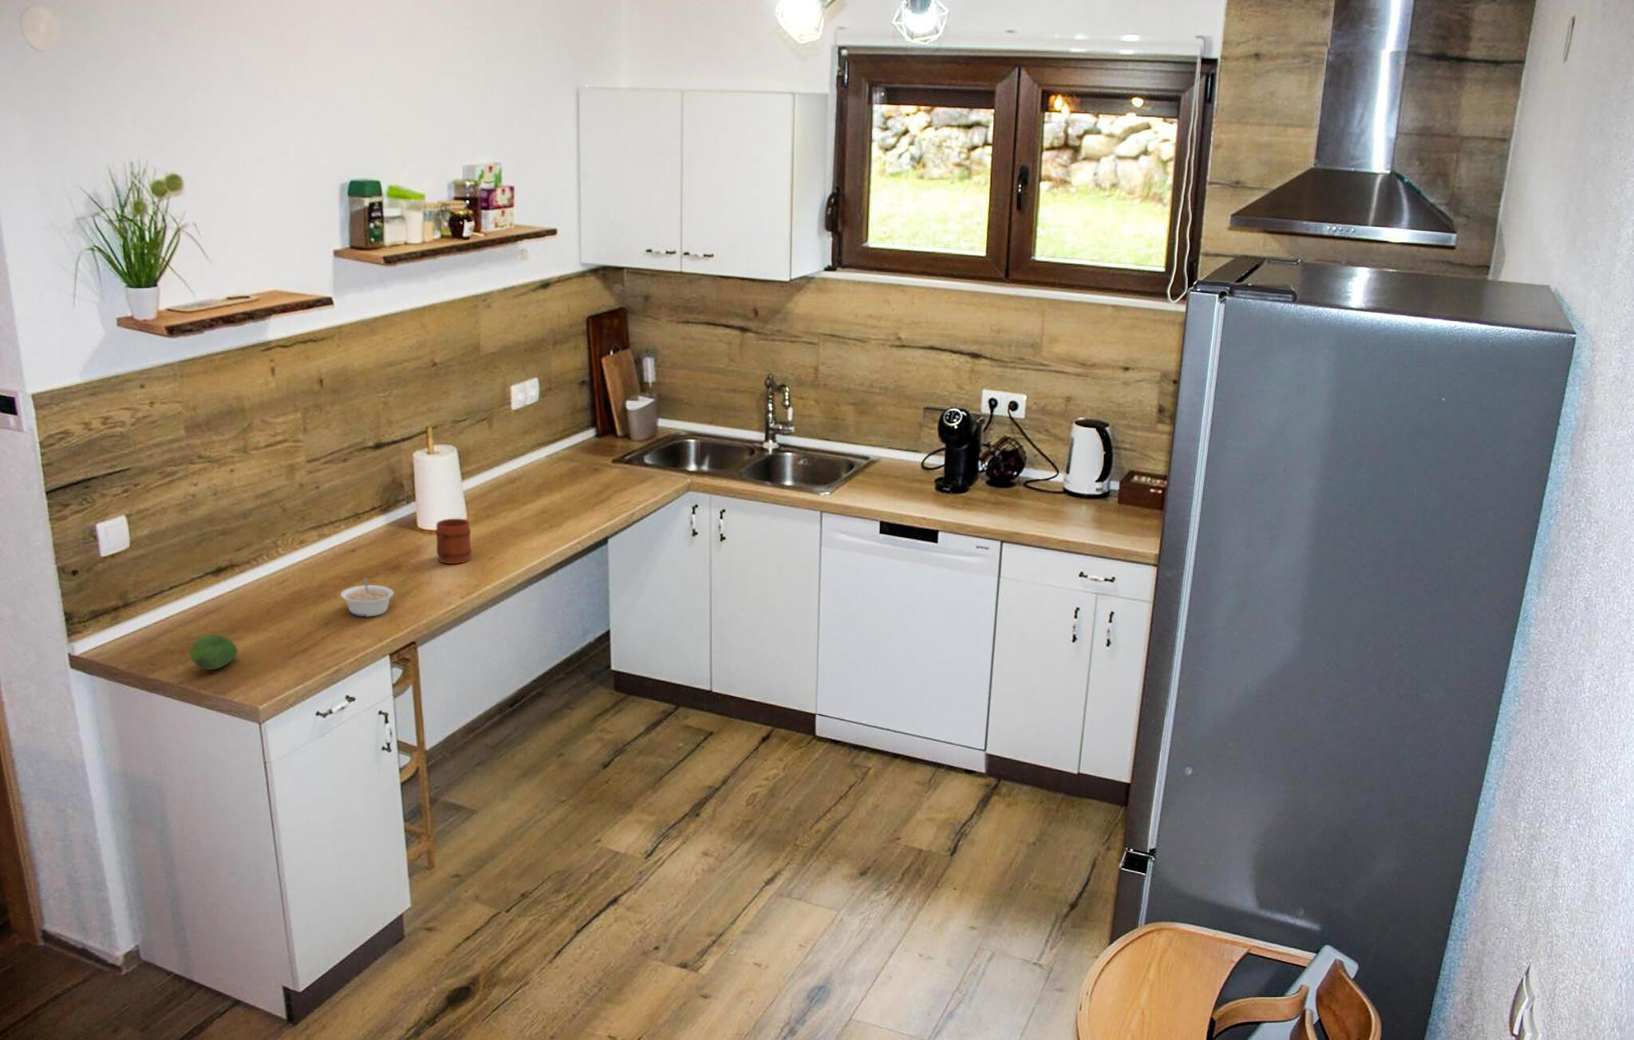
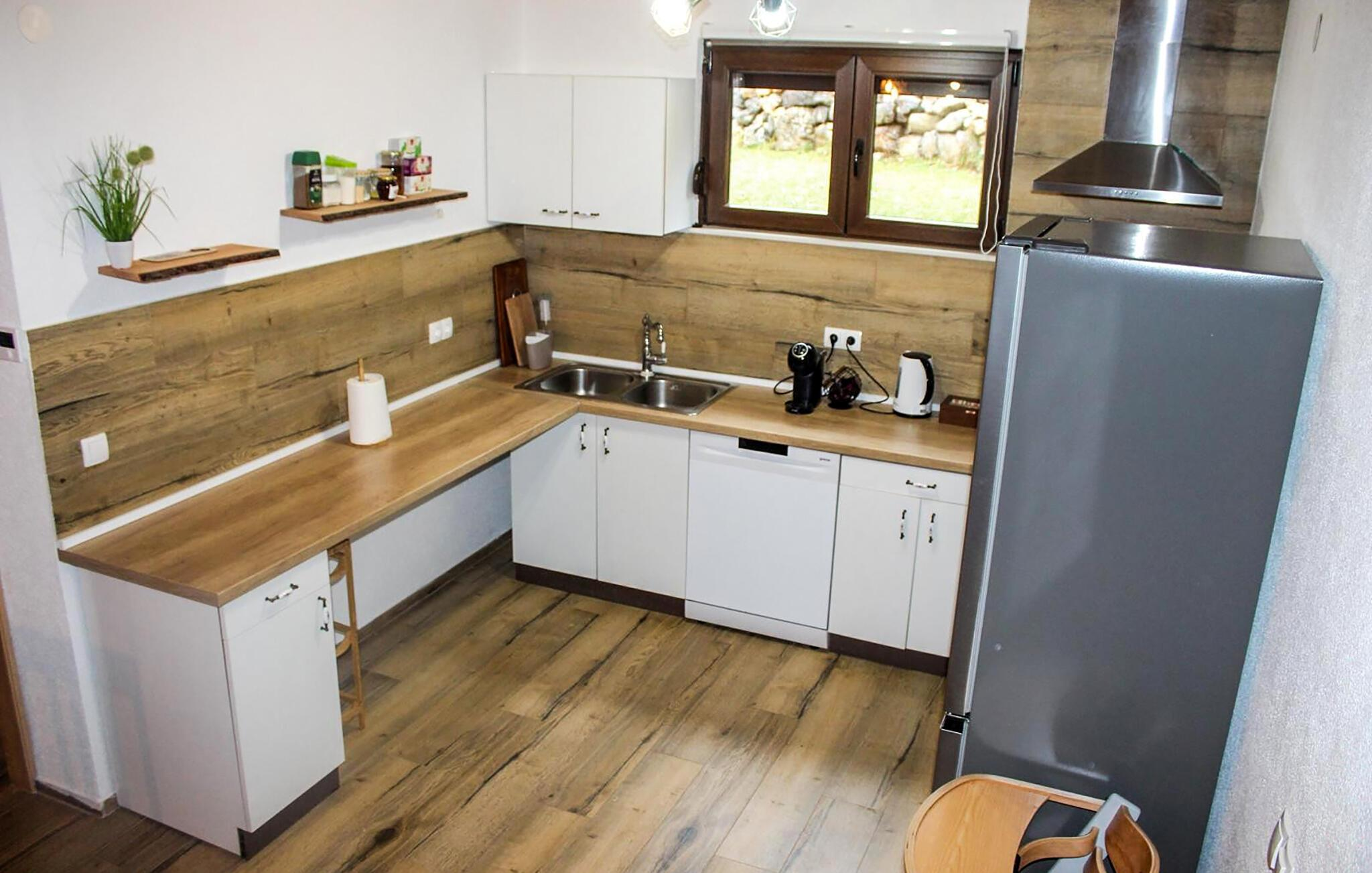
- mug [435,518,473,565]
- legume [339,577,395,618]
- fruit [189,634,238,671]
